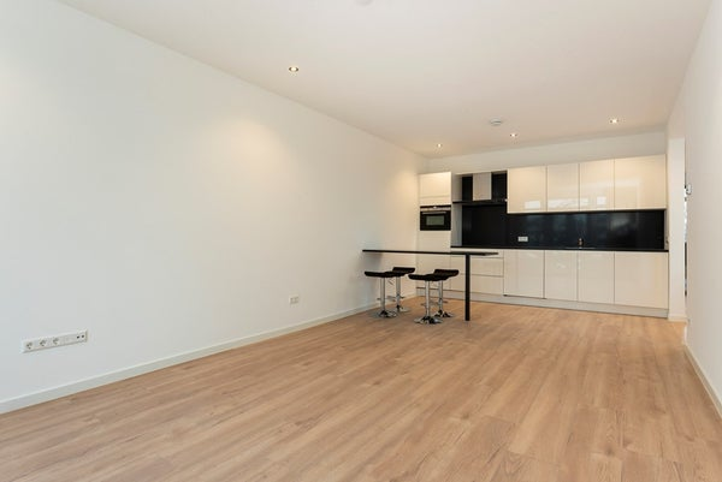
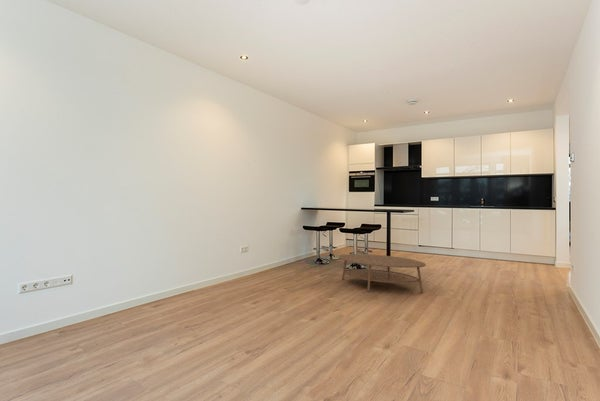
+ coffee table [338,253,427,294]
